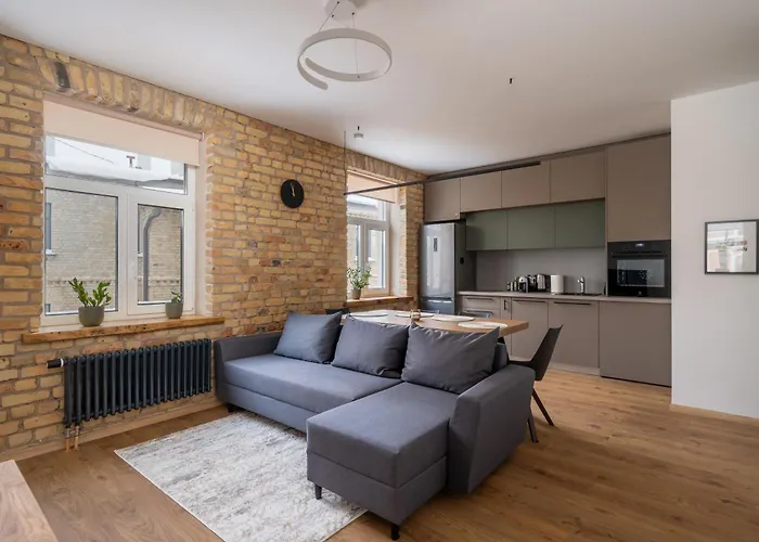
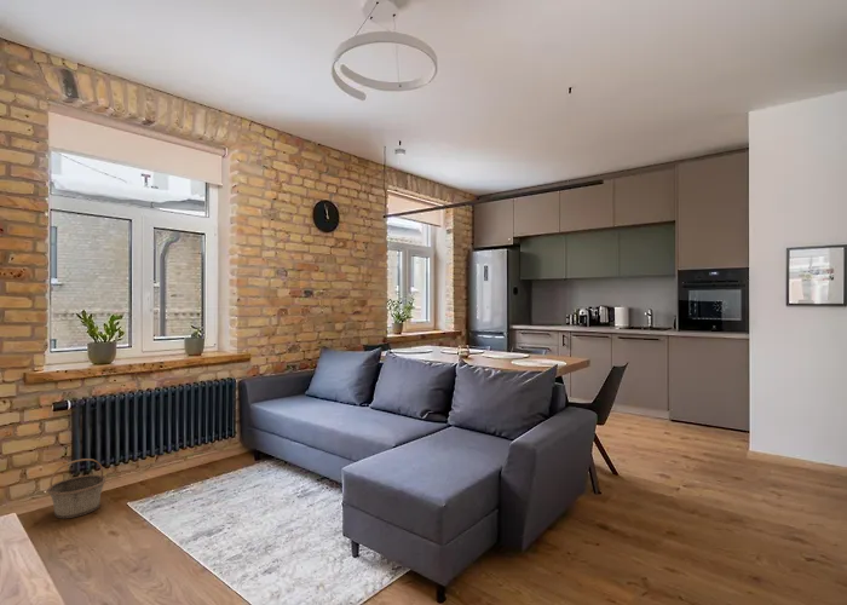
+ basket [46,457,106,519]
